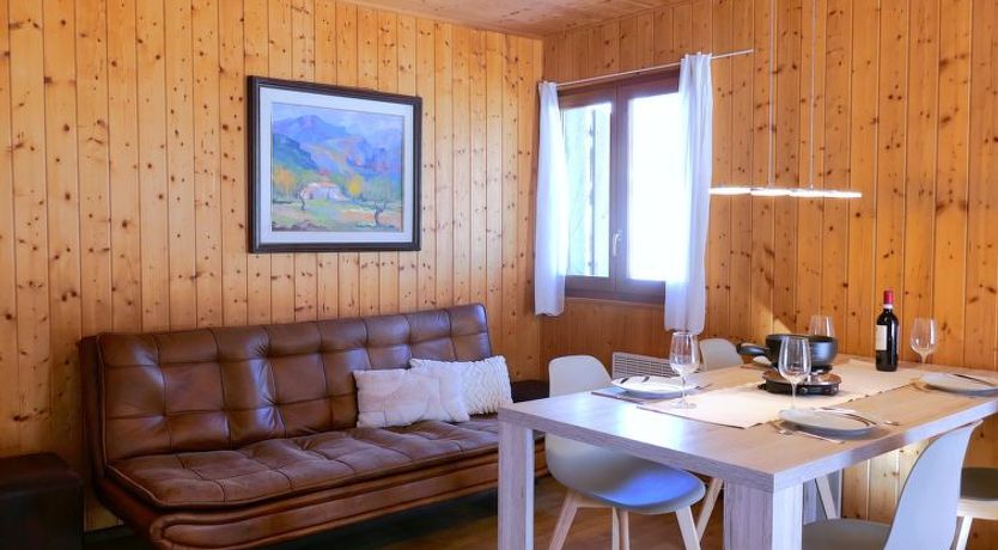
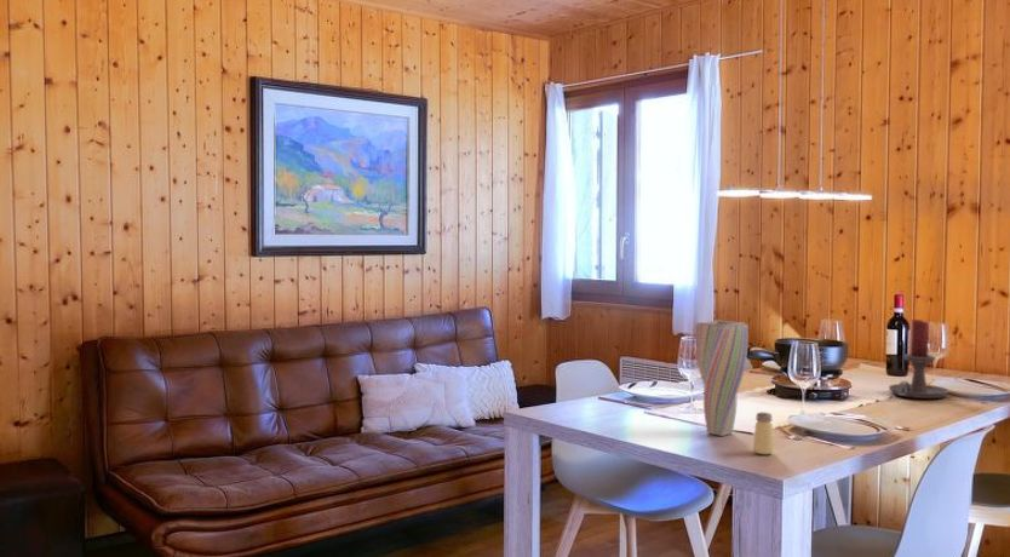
+ saltshaker [752,410,775,455]
+ candle holder [888,317,951,400]
+ vase [694,320,750,437]
